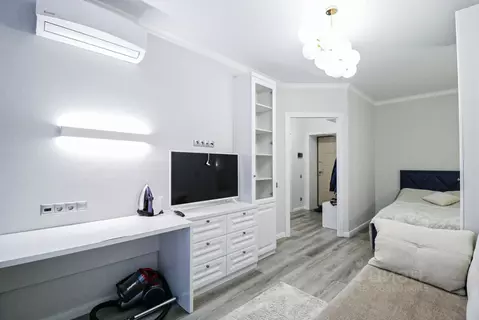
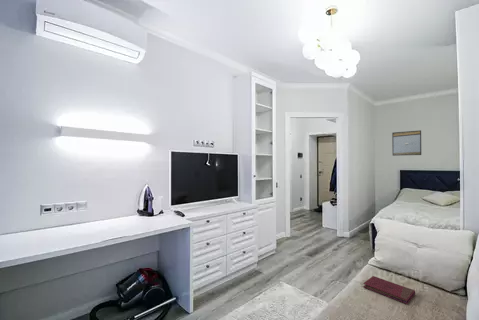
+ book [362,275,416,305]
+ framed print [391,129,422,157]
